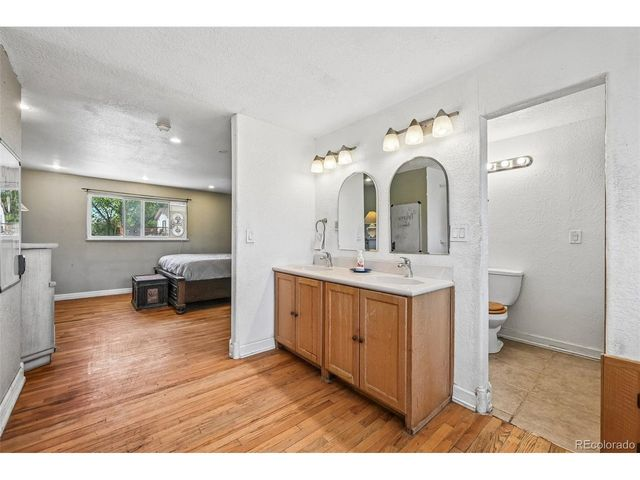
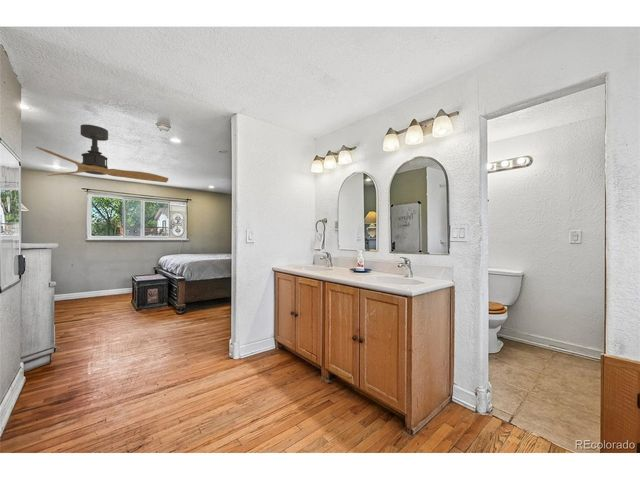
+ ceiling fan [35,123,169,183]
